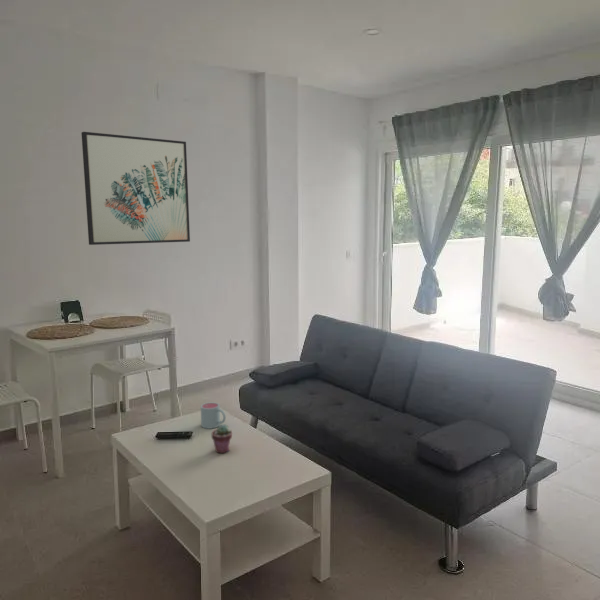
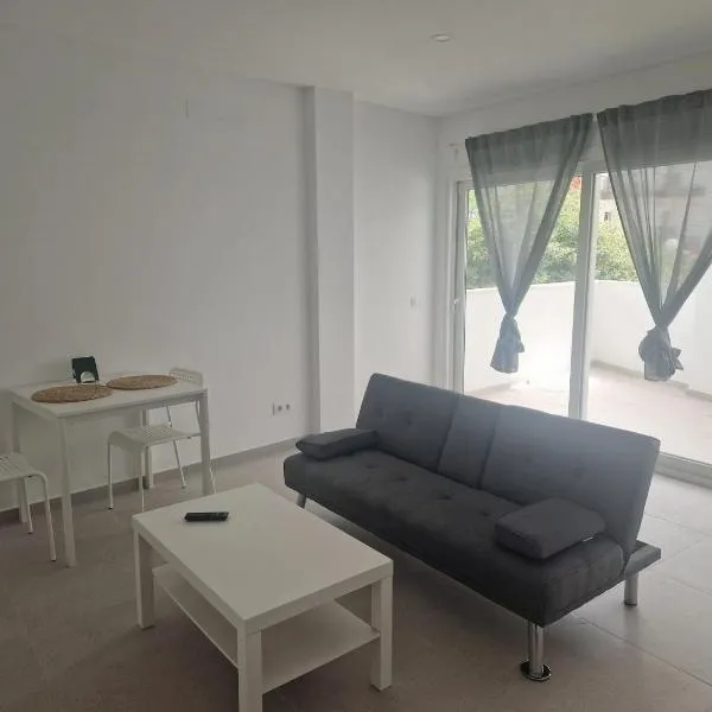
- wall art [80,131,191,246]
- mug [200,402,227,430]
- potted succulent [211,424,233,454]
